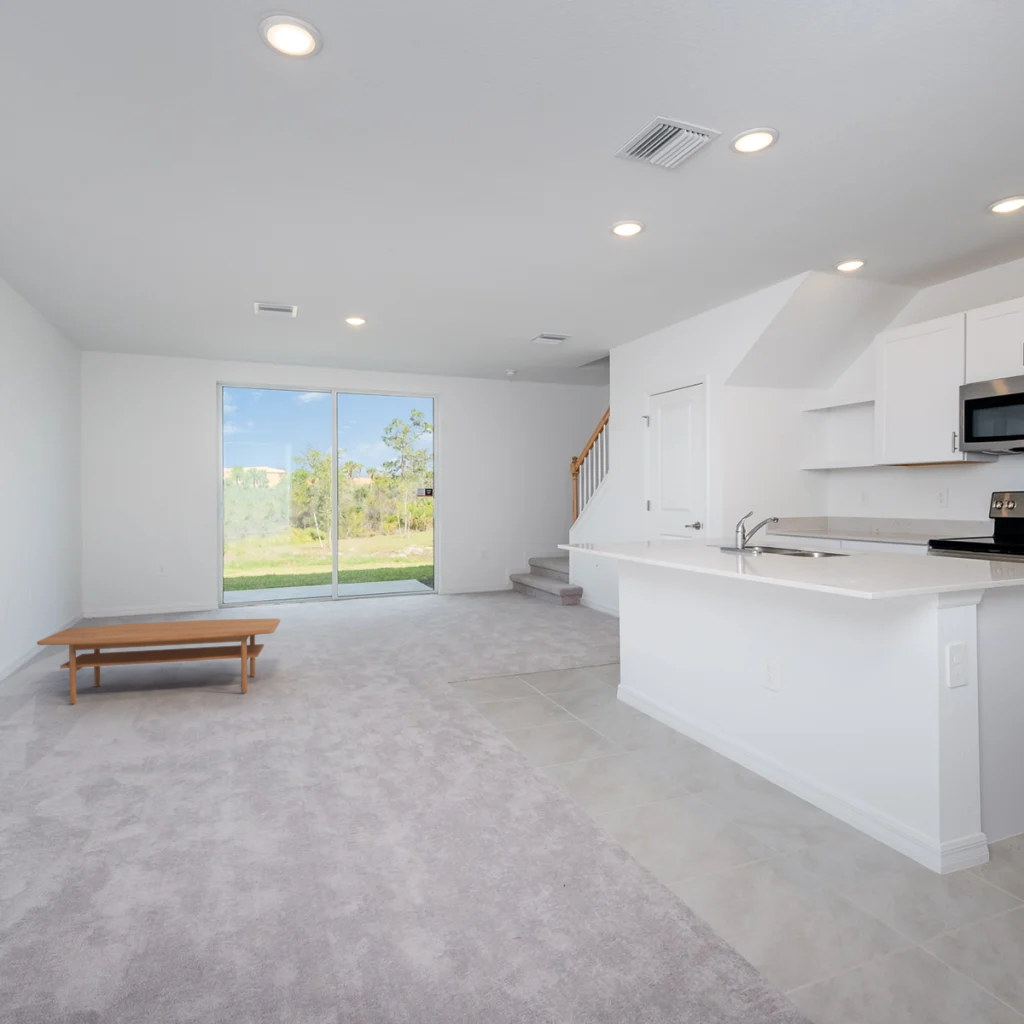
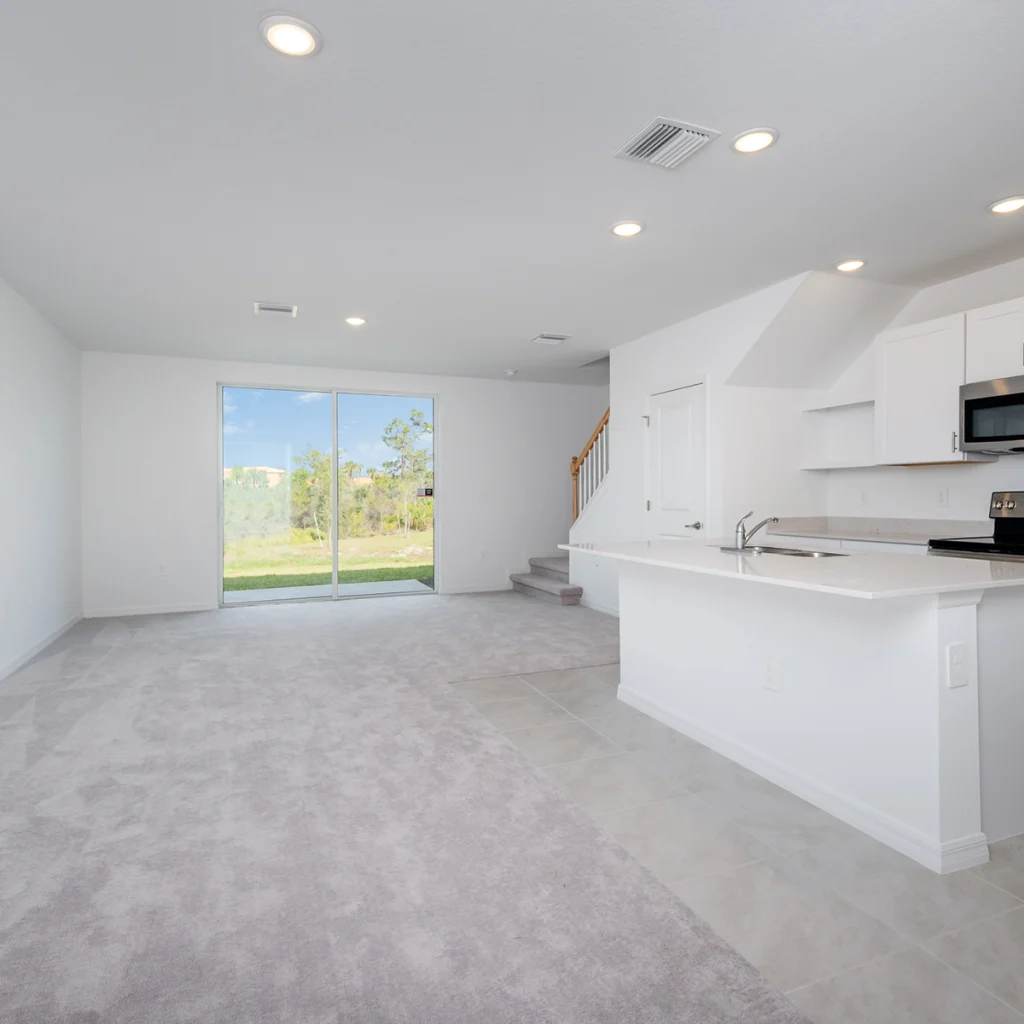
- coffee table [36,618,281,705]
